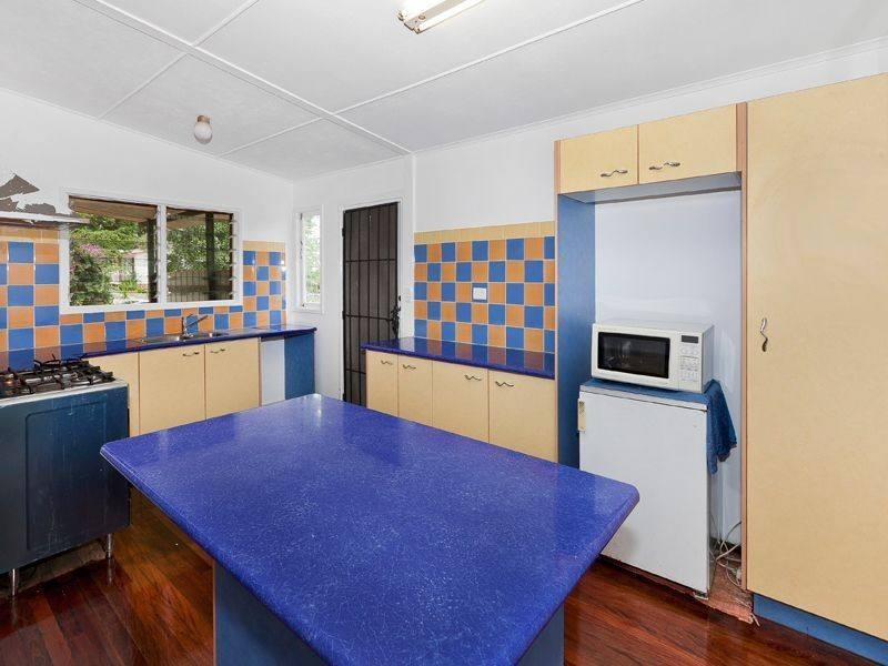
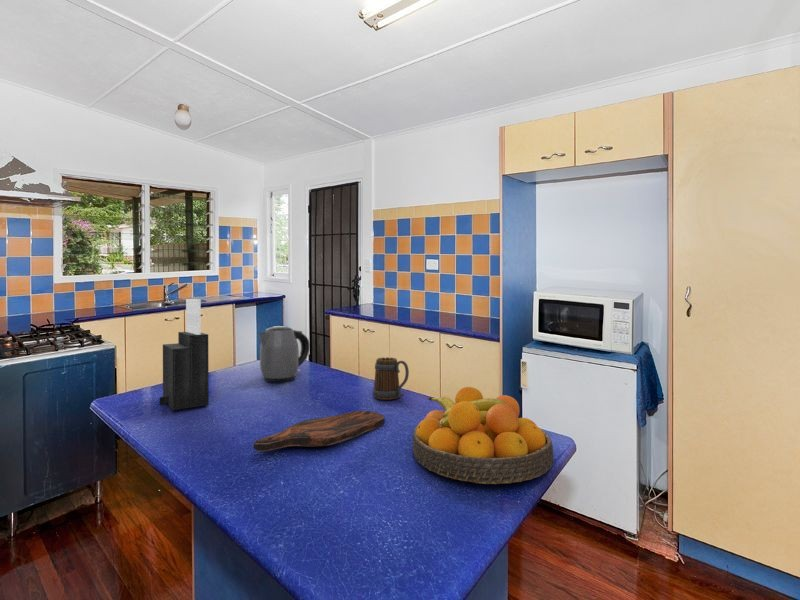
+ cutting board [252,410,386,453]
+ knife block [159,298,210,411]
+ kettle [258,325,311,383]
+ mug [372,356,410,401]
+ fruit bowl [412,386,554,485]
